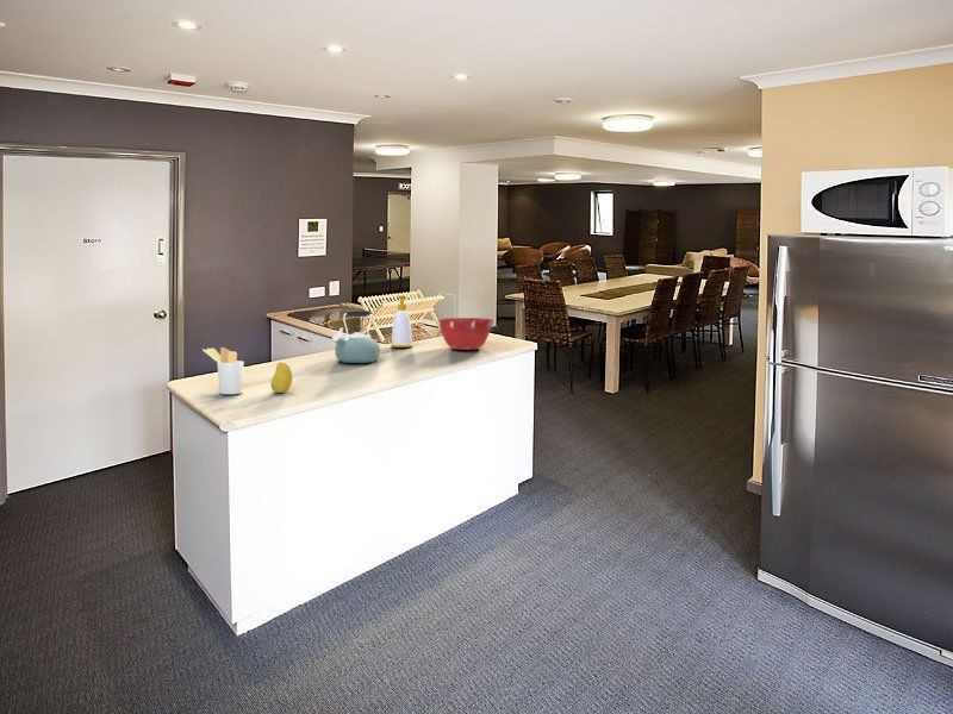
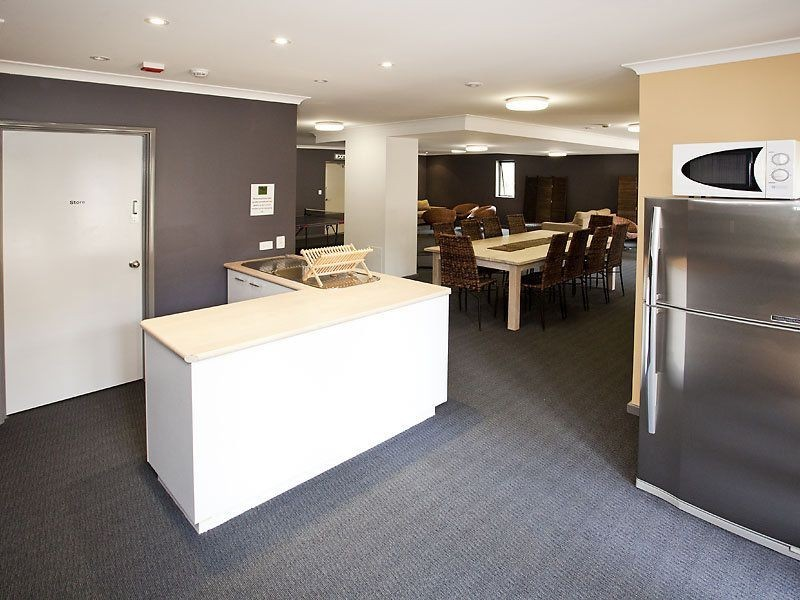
- utensil holder [201,346,245,395]
- fruit [269,361,294,394]
- soap bottle [390,294,413,349]
- mixing bowl [436,317,494,351]
- kettle [331,308,381,364]
